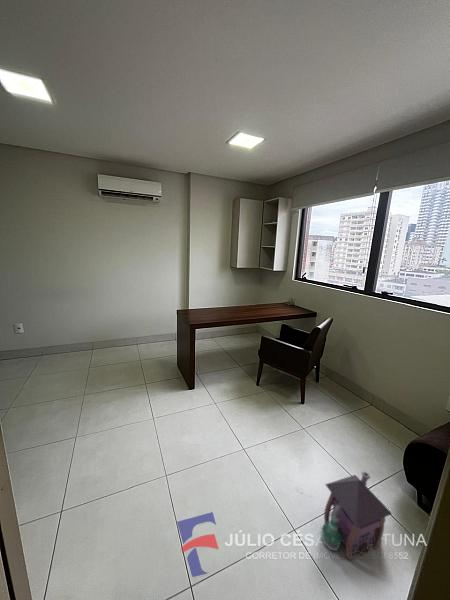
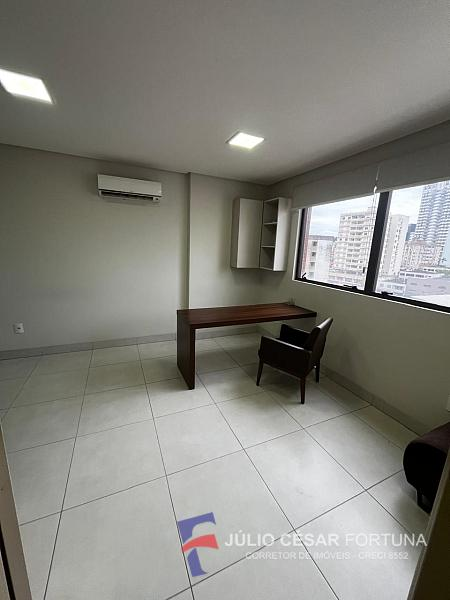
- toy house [321,470,393,562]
